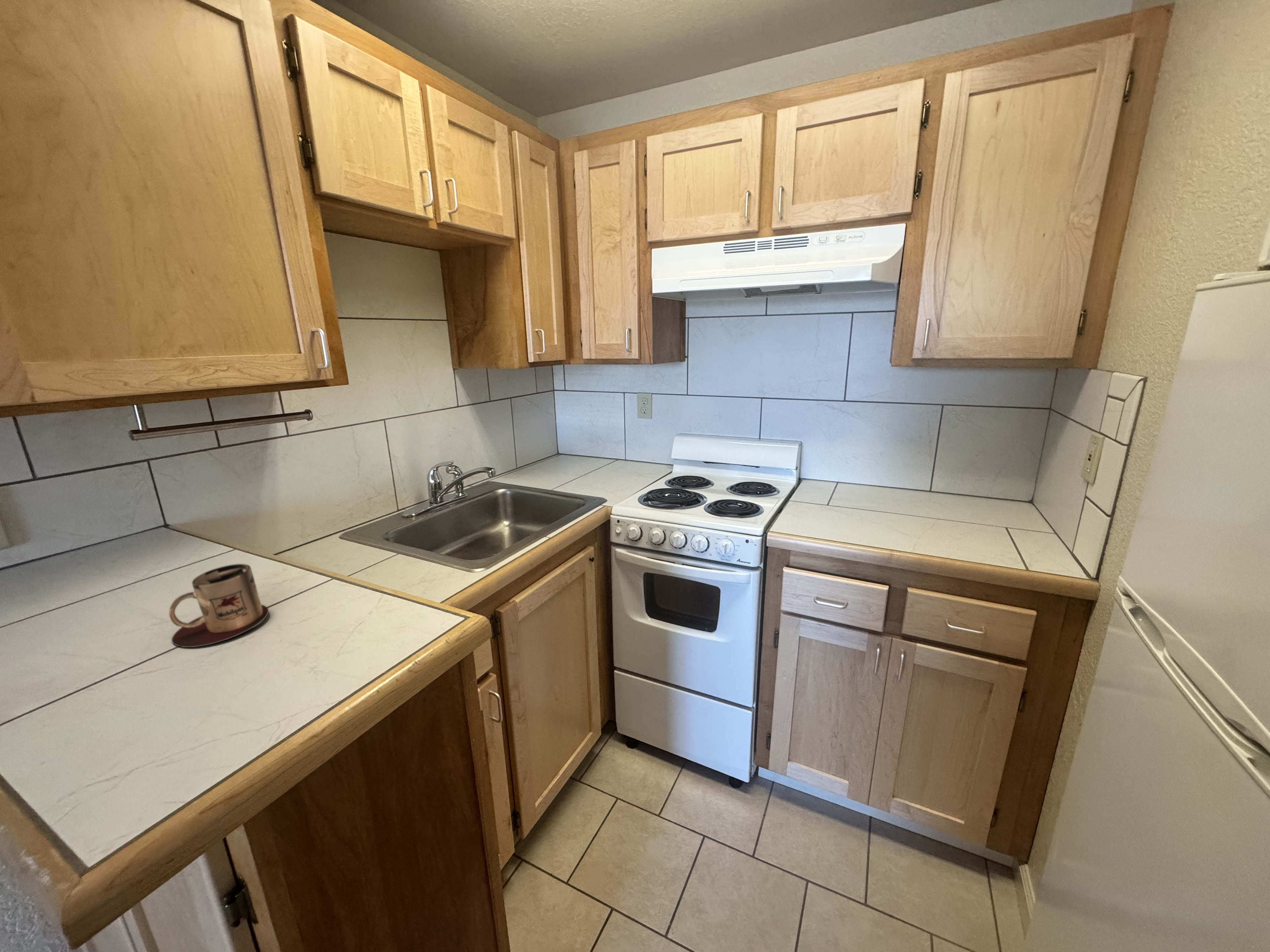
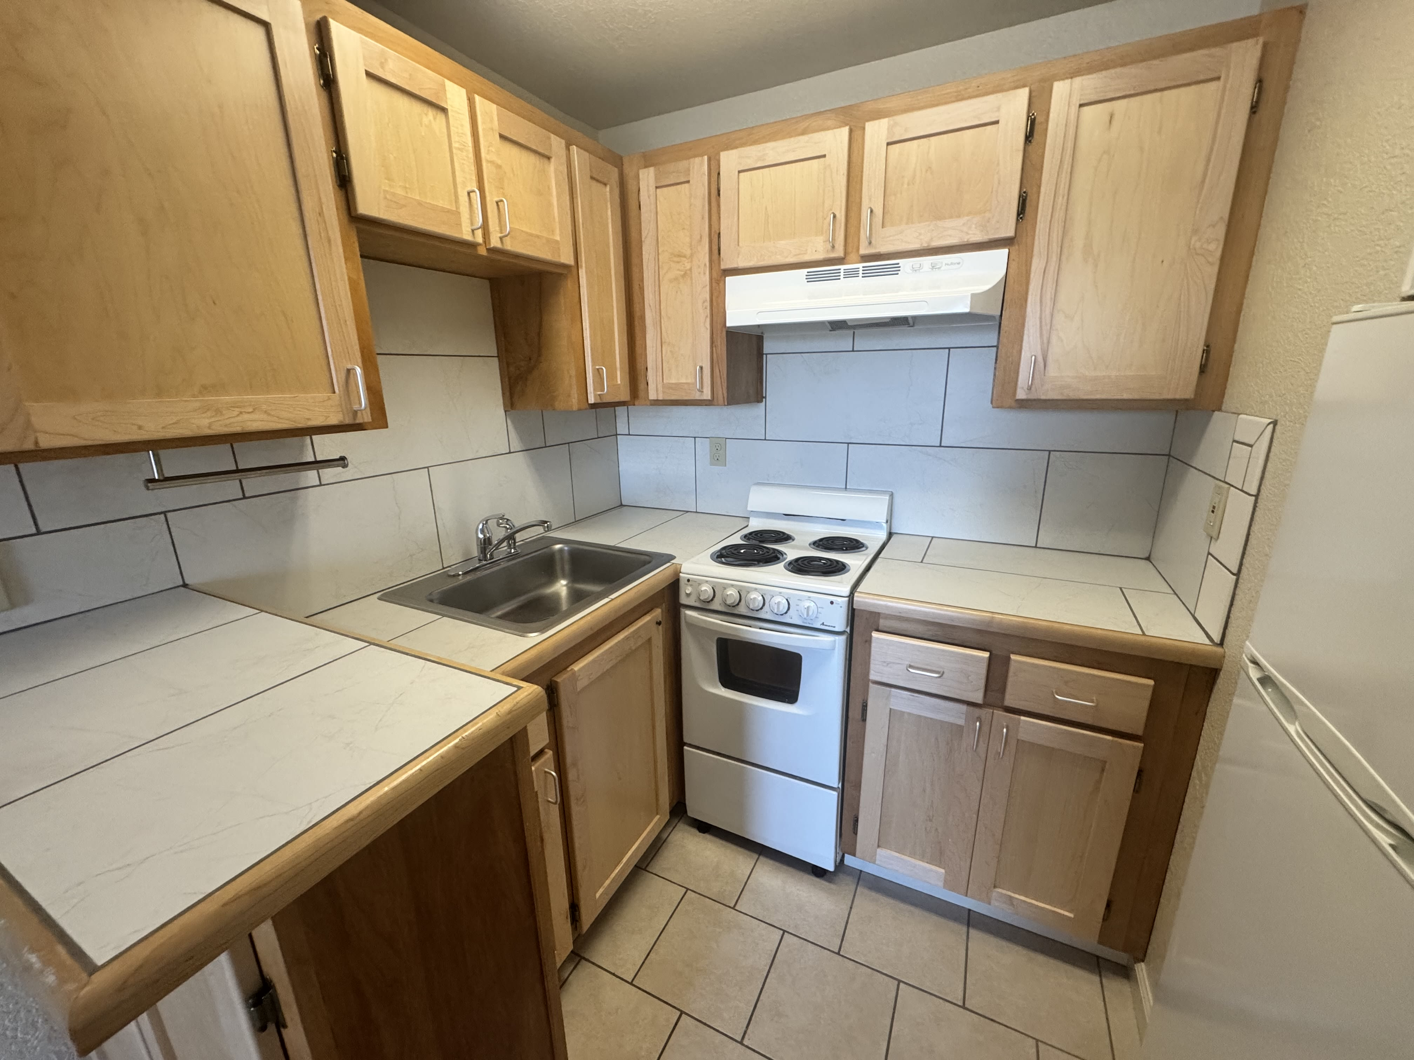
- mug [169,564,269,648]
